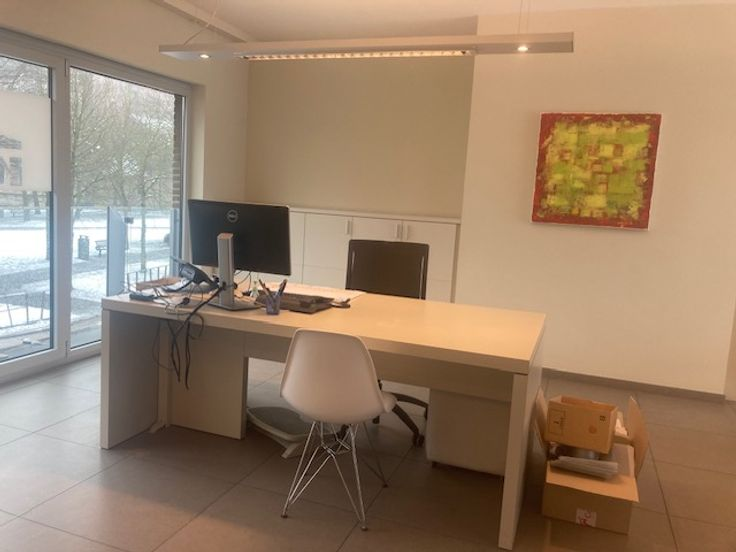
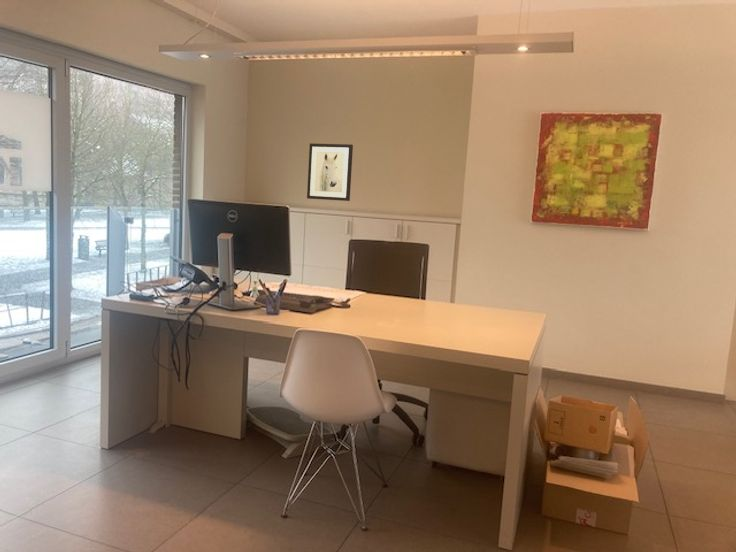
+ wall art [306,142,354,202]
